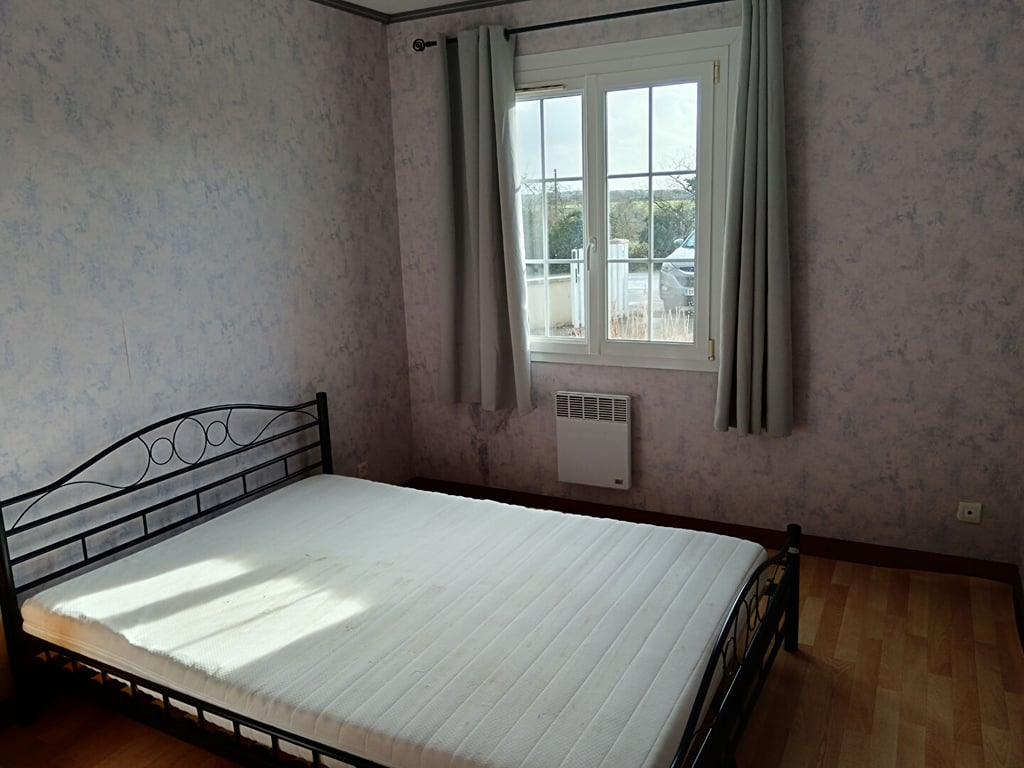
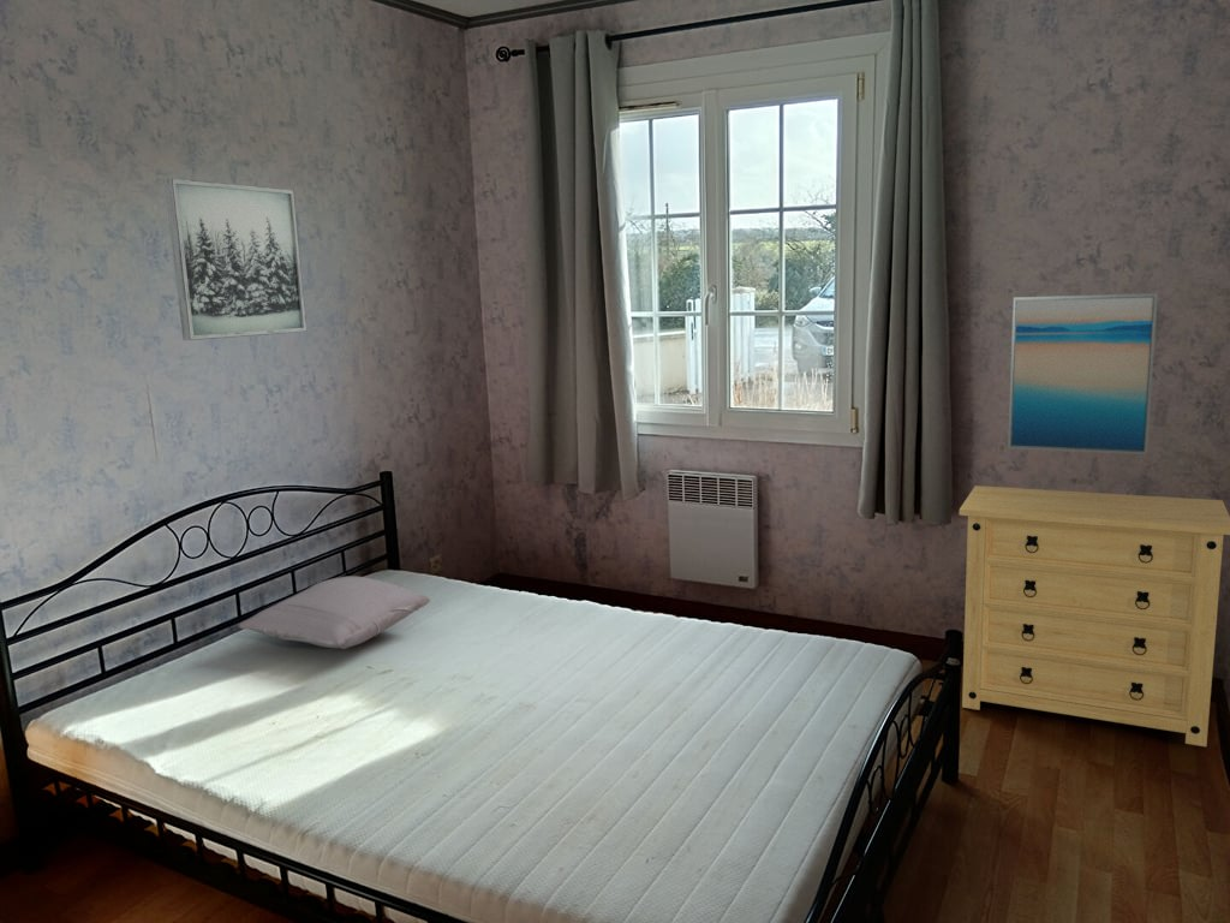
+ dresser [959,484,1230,748]
+ wall art [1007,292,1159,455]
+ wall art [163,178,309,341]
+ pillow [238,576,431,650]
